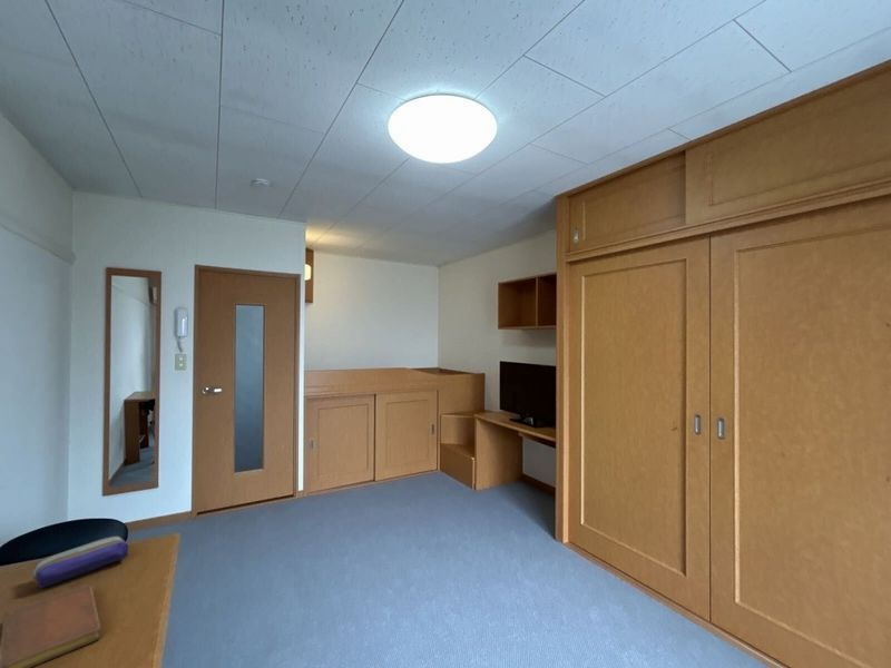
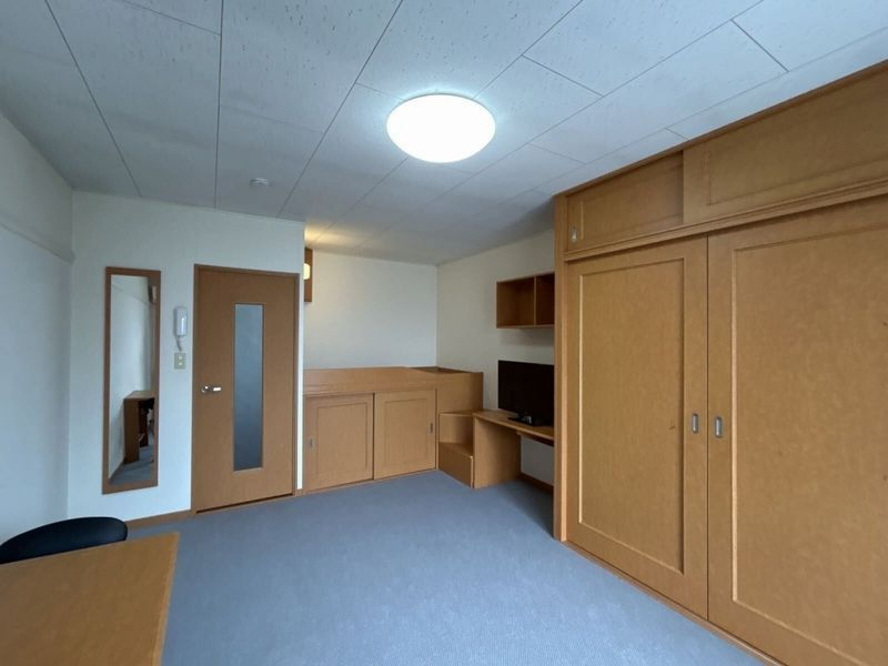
- notebook [0,583,102,668]
- pencil case [32,536,129,589]
